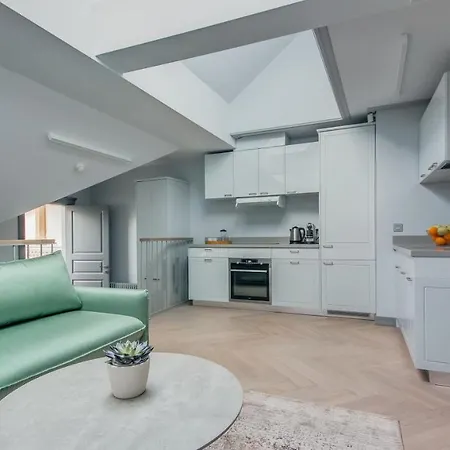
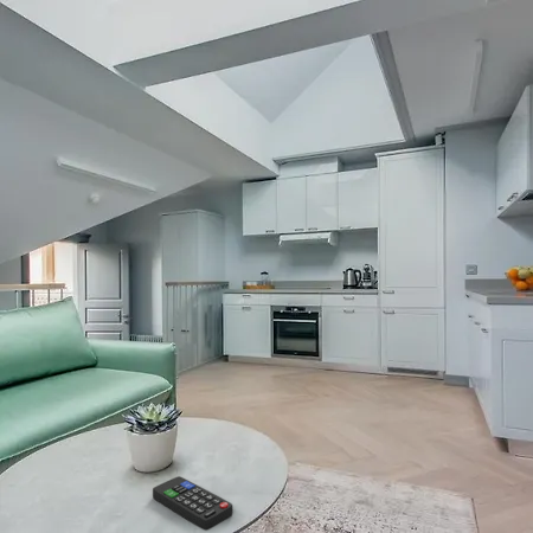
+ remote control [152,475,233,532]
